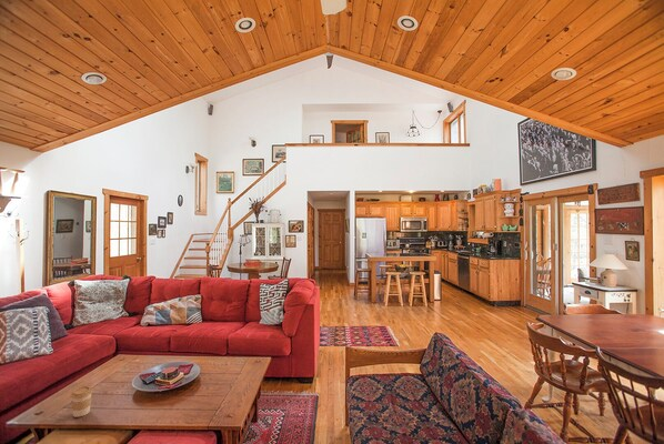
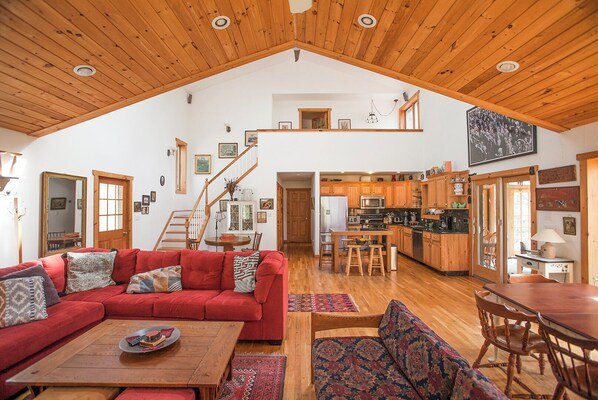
- coffee cup [70,385,93,418]
